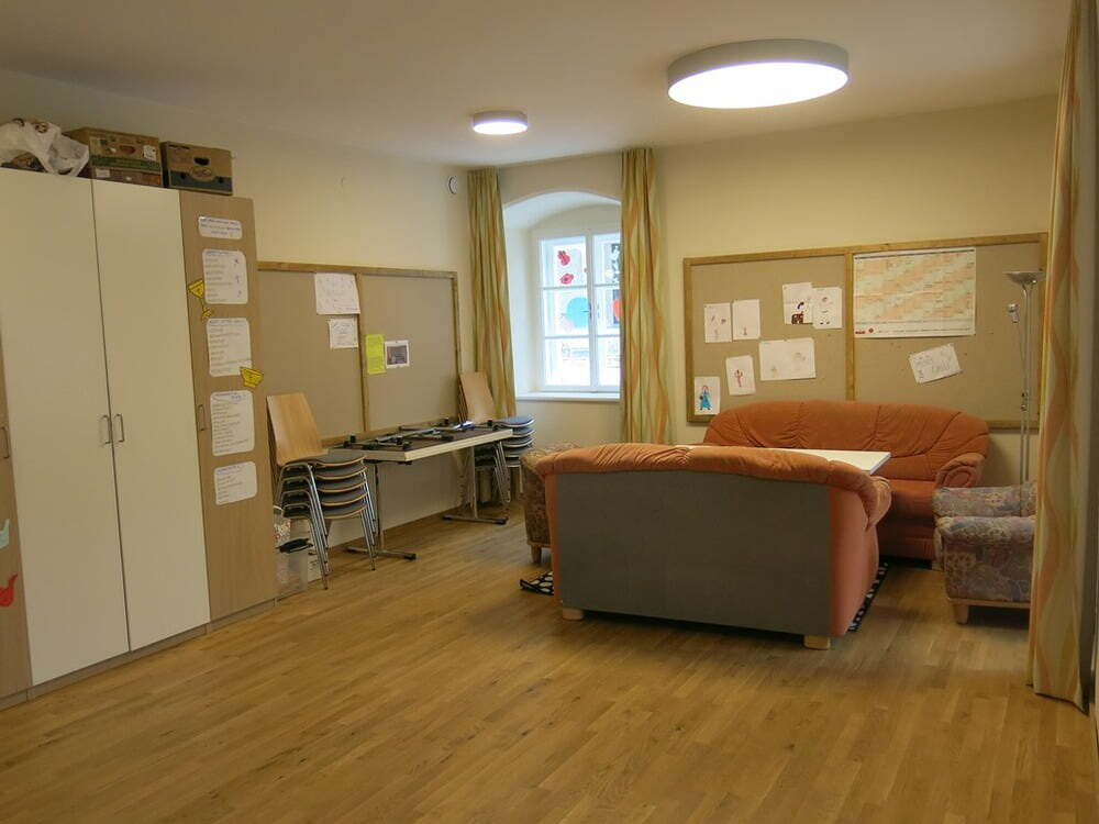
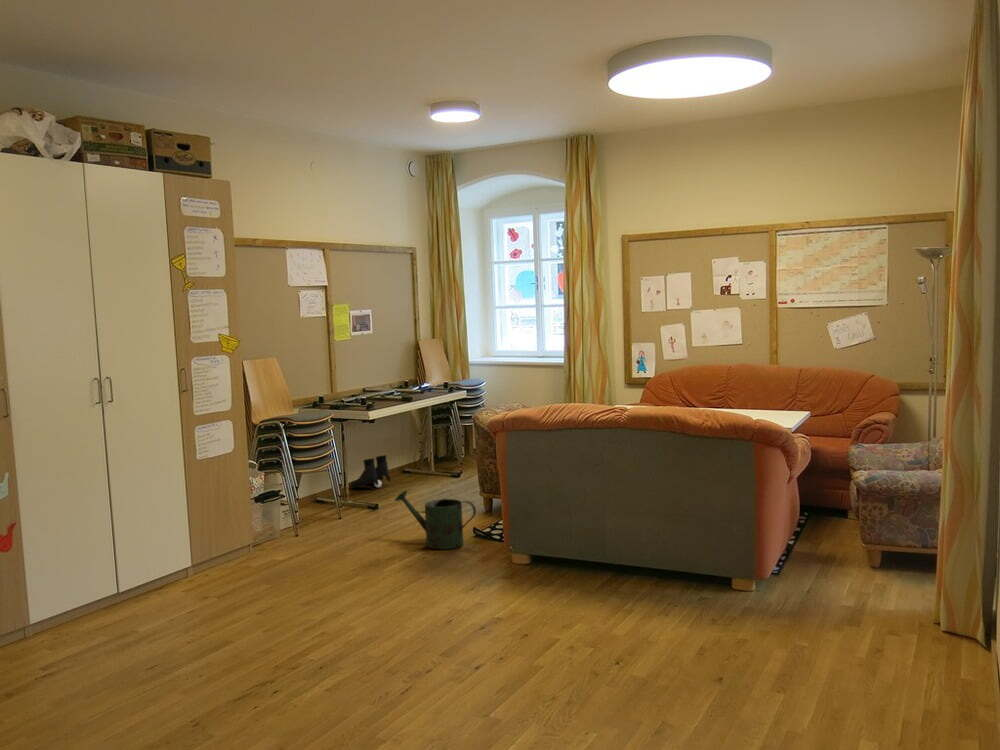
+ boots [349,454,392,489]
+ watering can [394,490,477,550]
